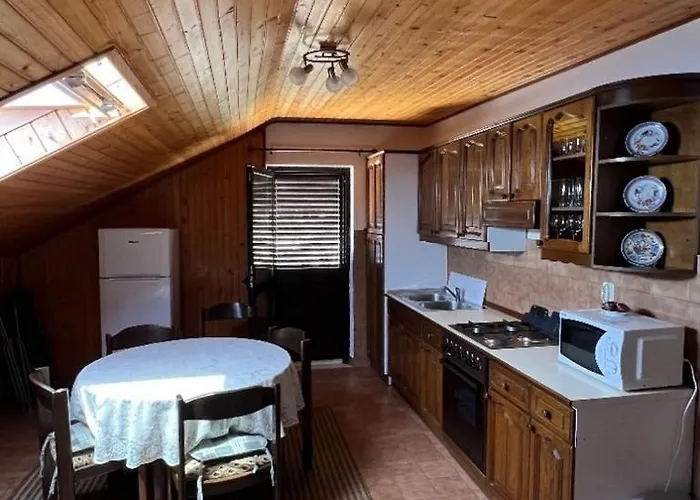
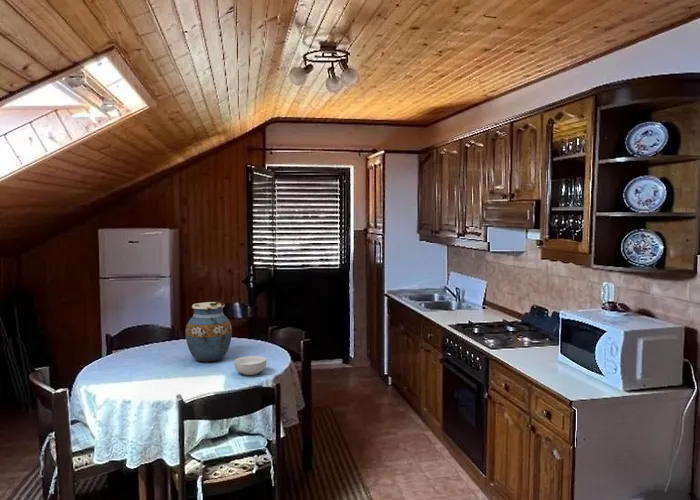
+ vase [185,301,233,362]
+ cereal bowl [233,355,267,376]
